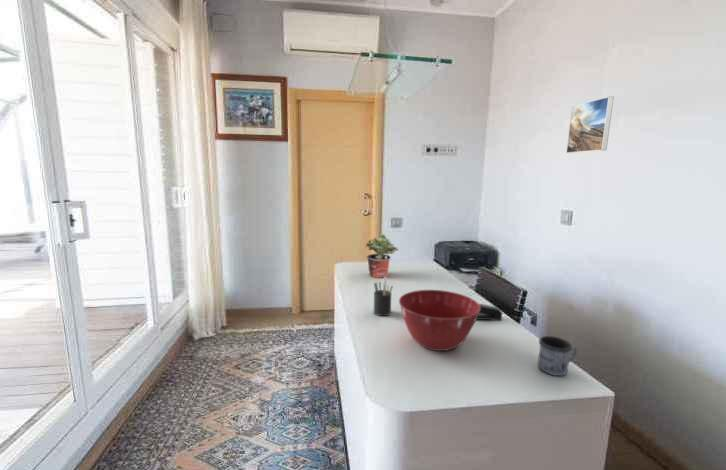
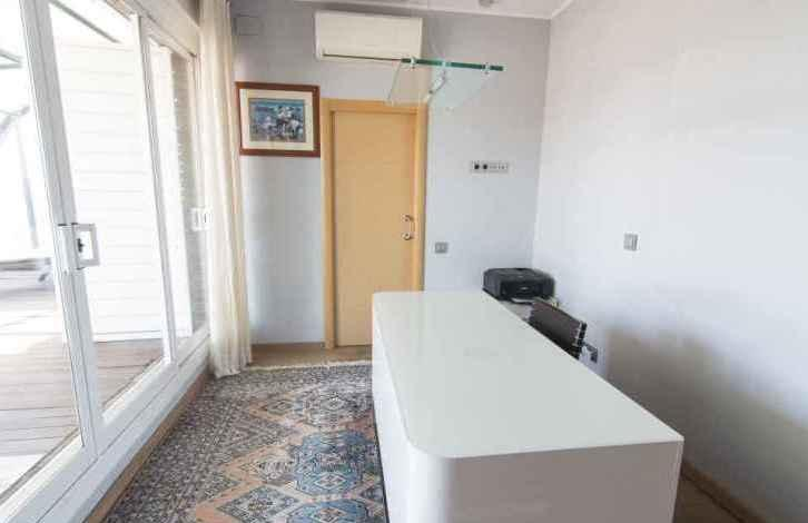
- pen holder [373,276,394,317]
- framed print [565,95,615,154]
- mug [537,335,578,377]
- mixing bowl [398,289,480,352]
- stapler [476,303,504,321]
- potted plant [364,233,399,279]
